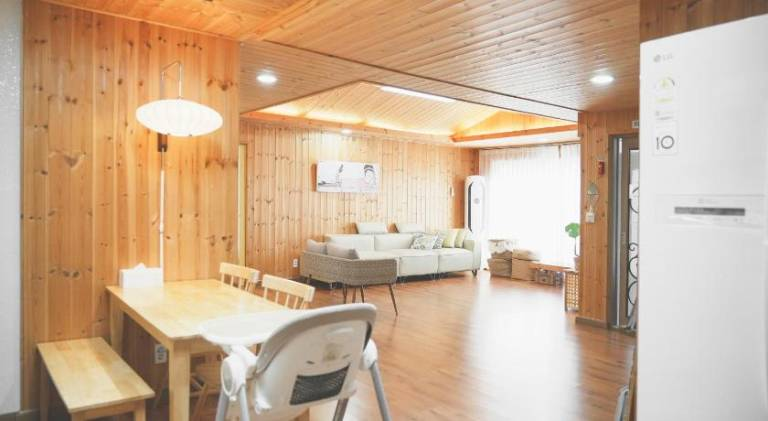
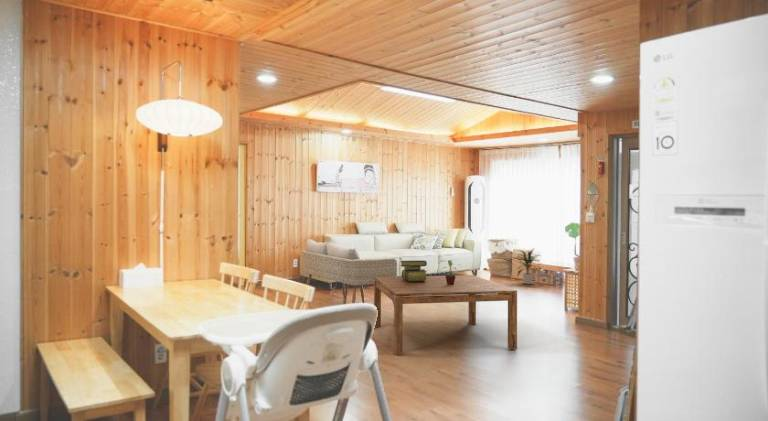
+ indoor plant [516,247,543,285]
+ stack of books [399,260,428,282]
+ potted plant [437,259,462,285]
+ coffee table [373,274,518,356]
